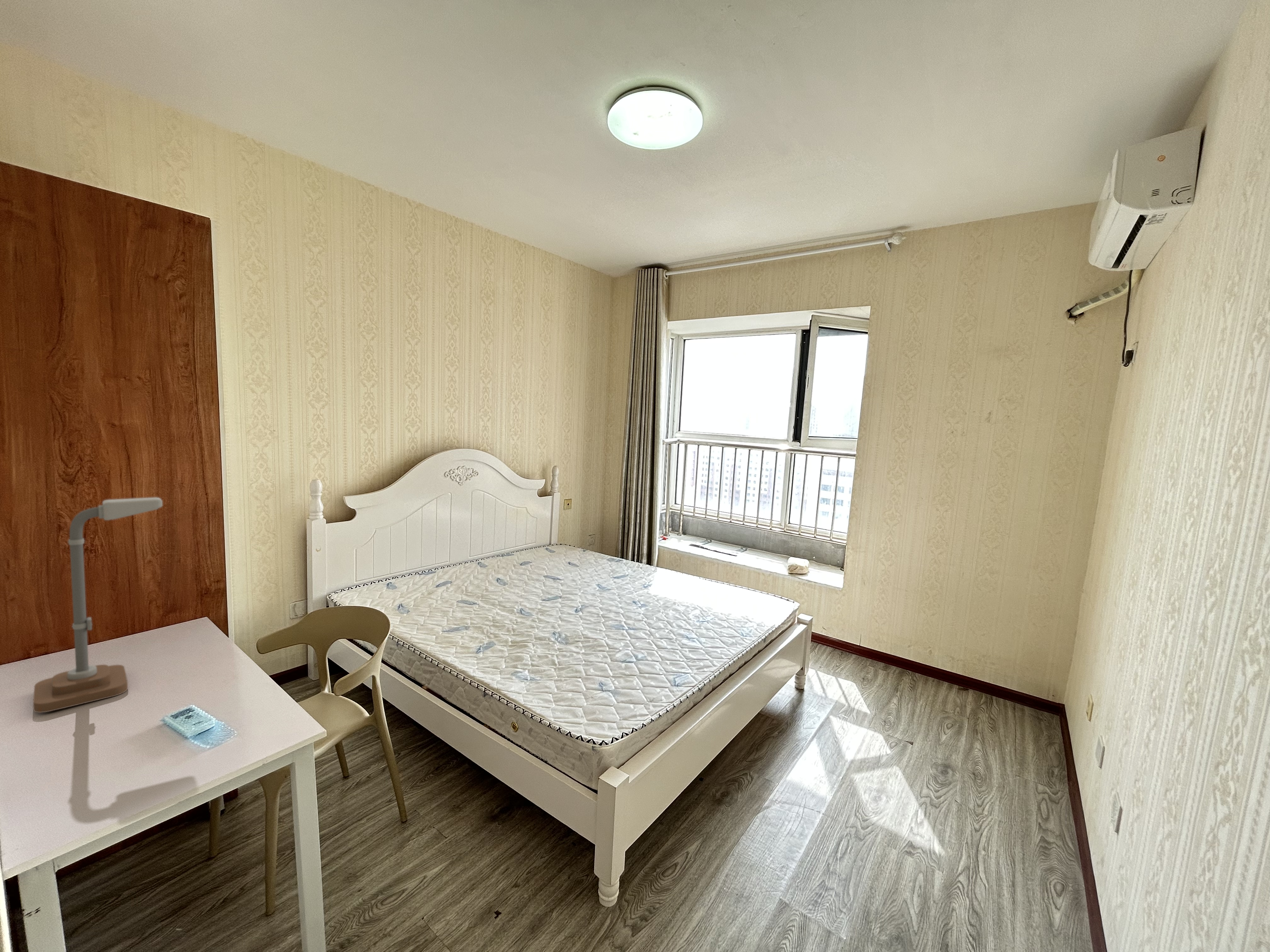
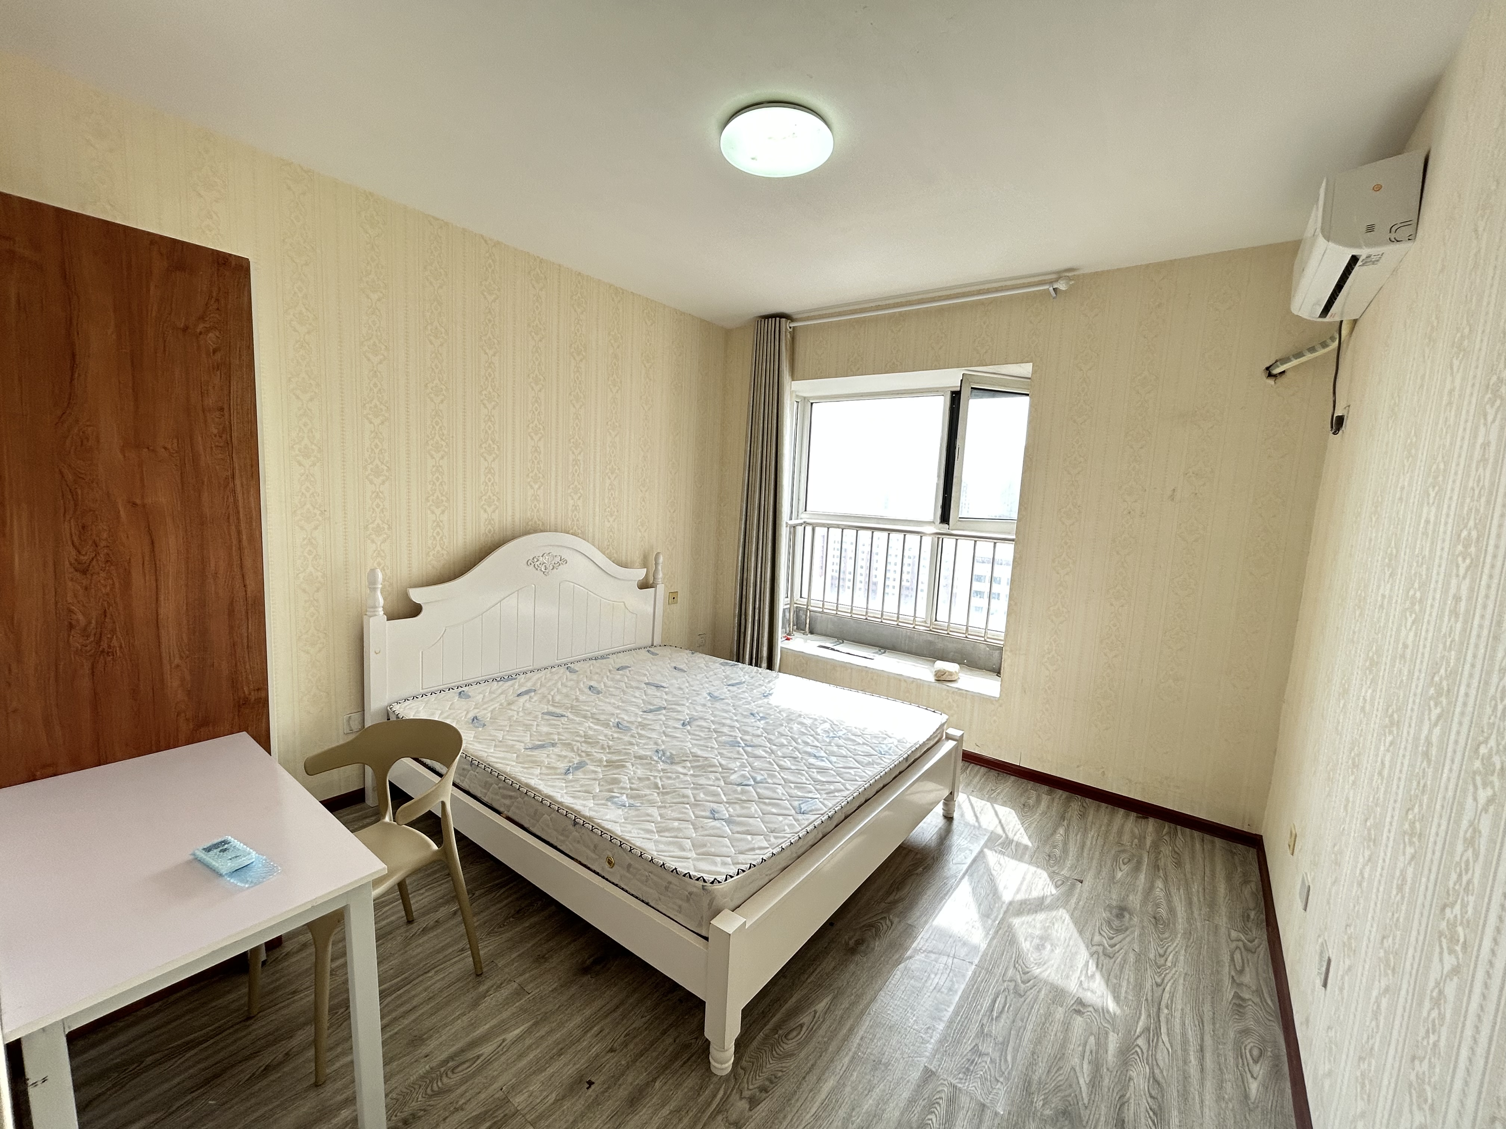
- desk lamp [33,497,163,713]
